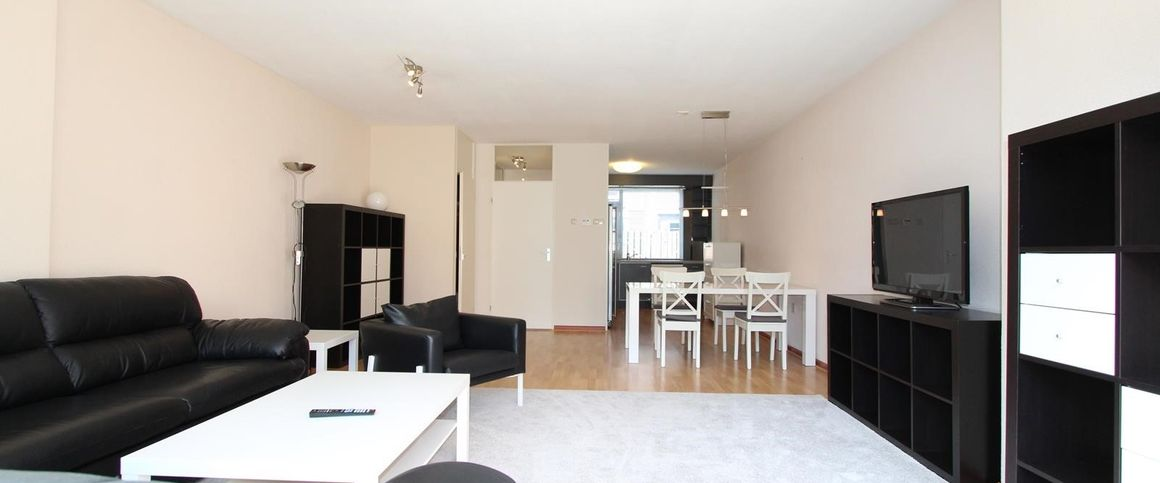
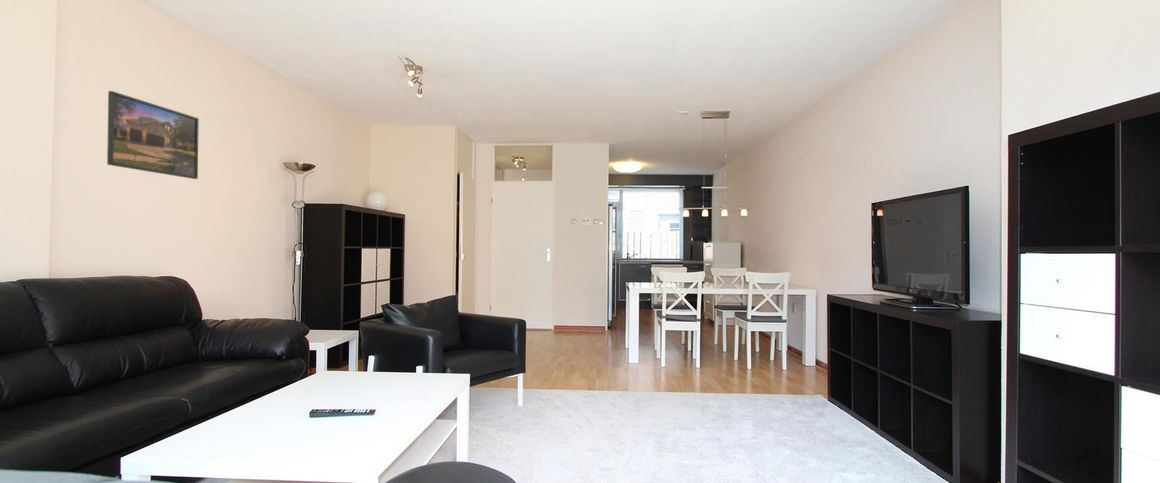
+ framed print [106,90,200,180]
